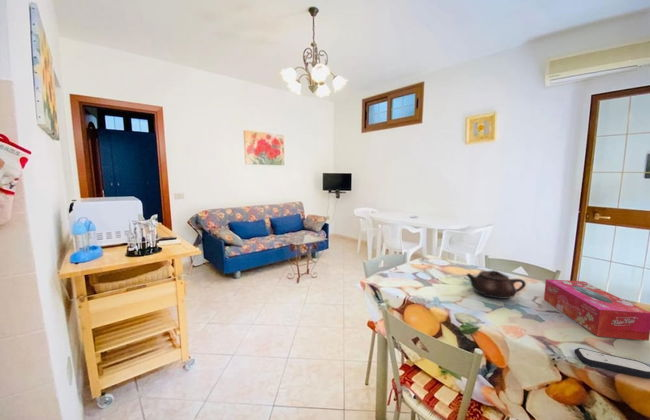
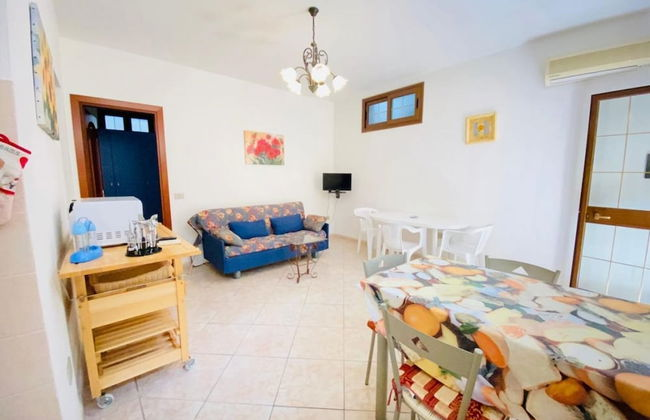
- remote control [574,347,650,380]
- teapot [466,269,527,300]
- tissue box [543,278,650,342]
